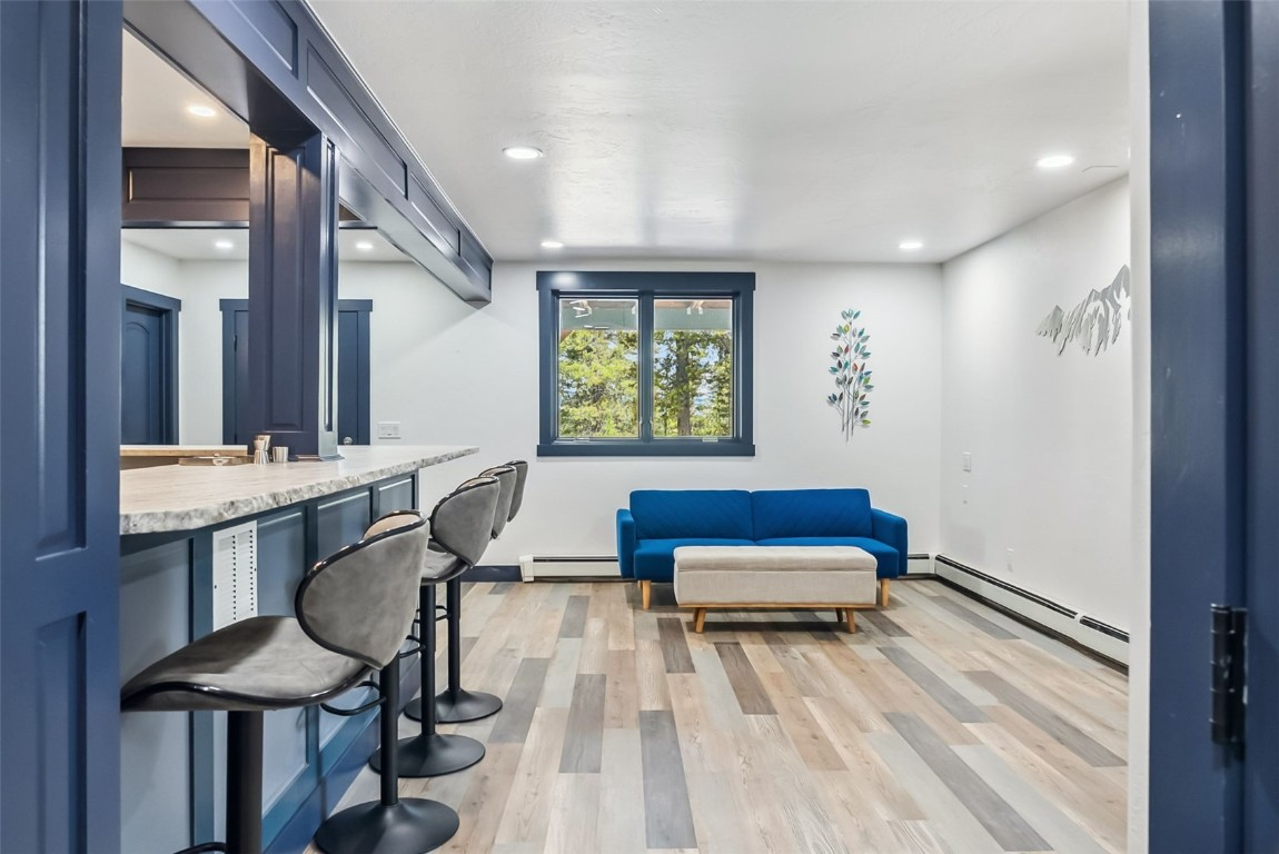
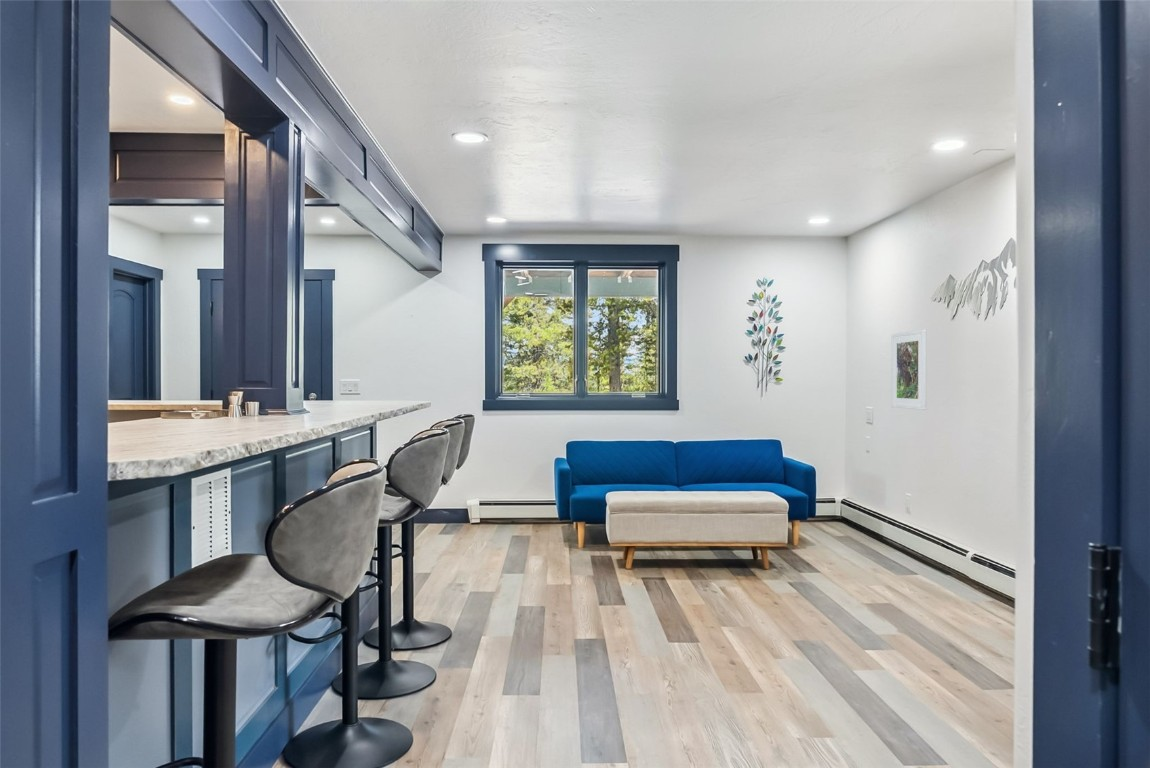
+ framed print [890,329,927,411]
